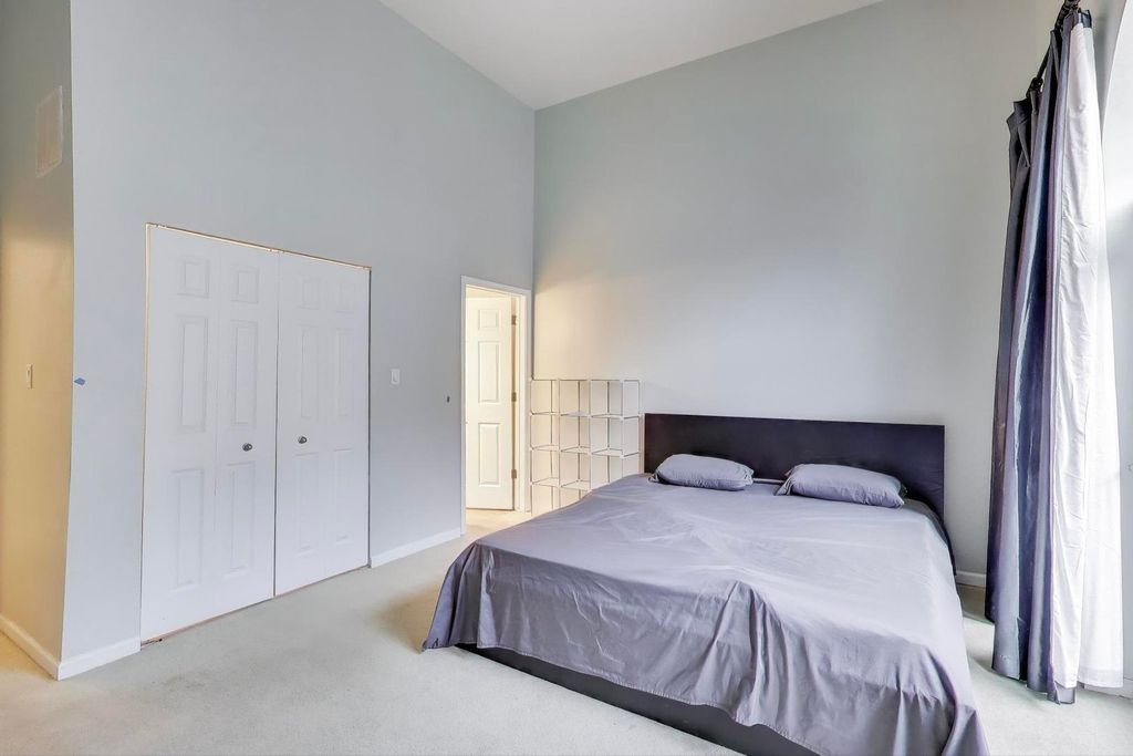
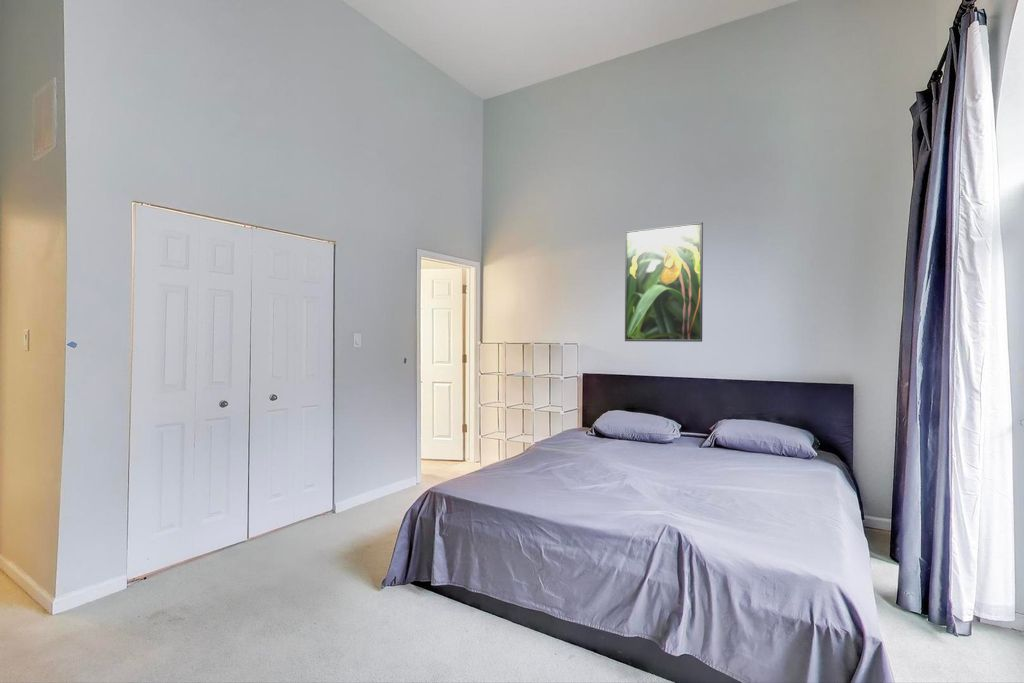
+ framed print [624,221,704,343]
